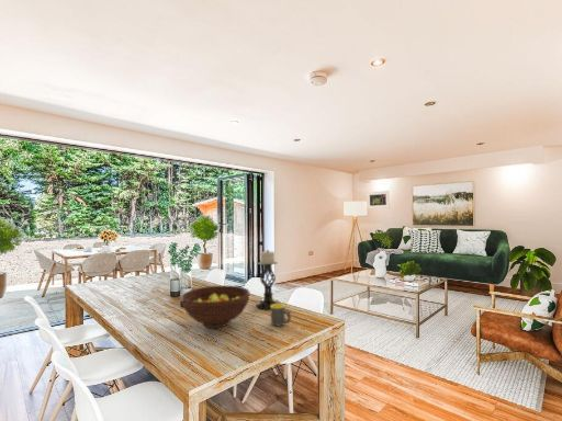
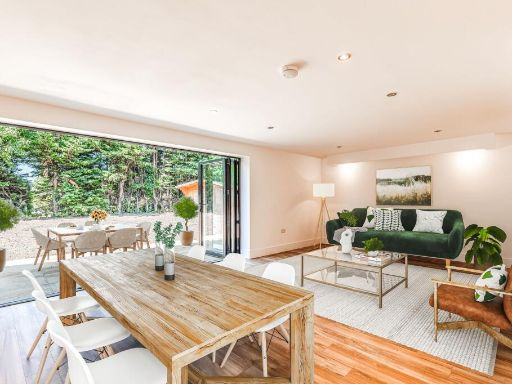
- mug [270,303,292,327]
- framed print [366,190,391,209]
- candle holder [256,249,281,310]
- fruit bowl [180,285,250,329]
